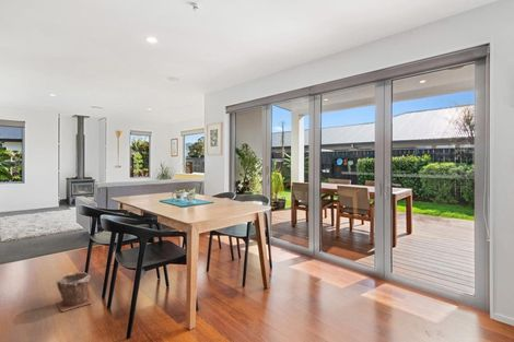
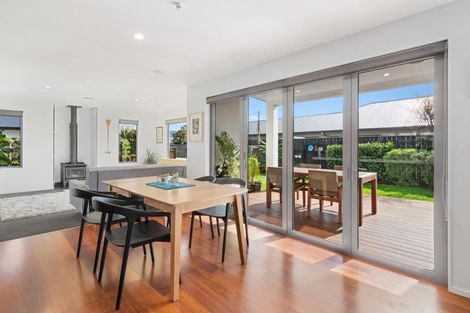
- plant pot [55,271,93,312]
